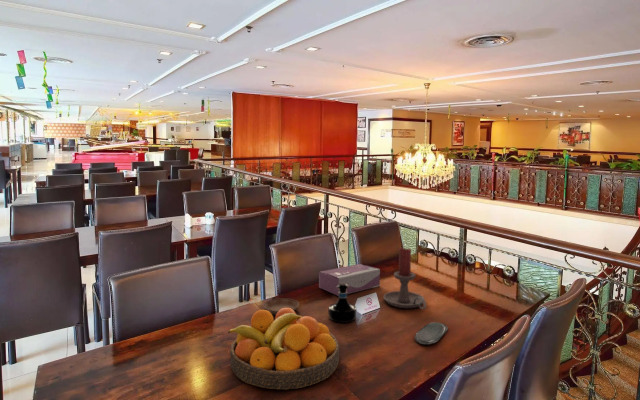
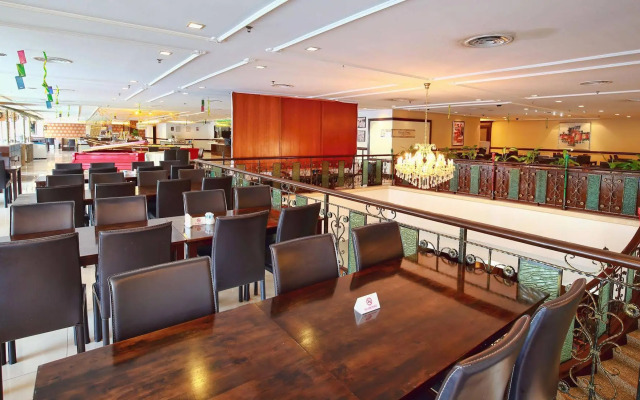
- saucer [263,297,300,316]
- candle holder [383,246,427,310]
- tequila bottle [328,283,358,324]
- tissue box [318,263,381,297]
- fruit bowl [226,308,340,390]
- oval tray [414,321,449,345]
